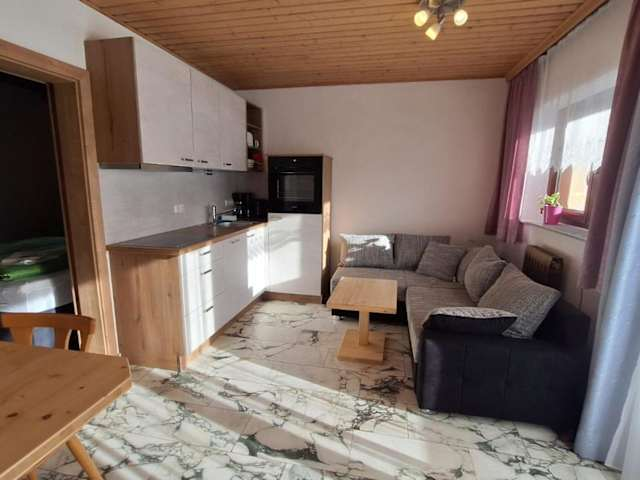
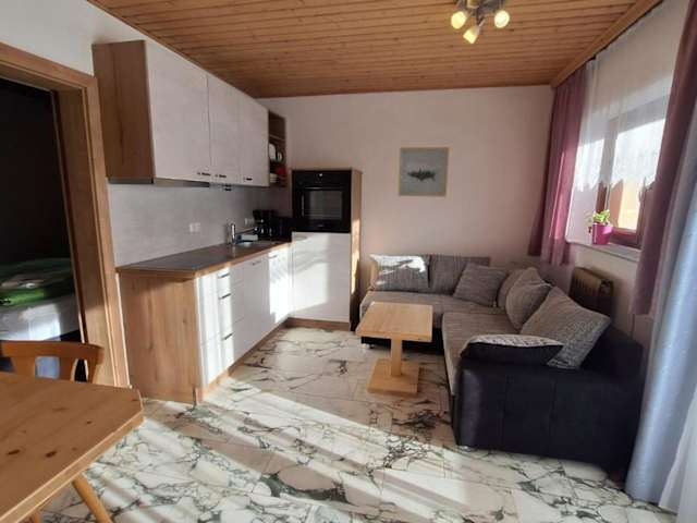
+ wall art [398,146,450,198]
